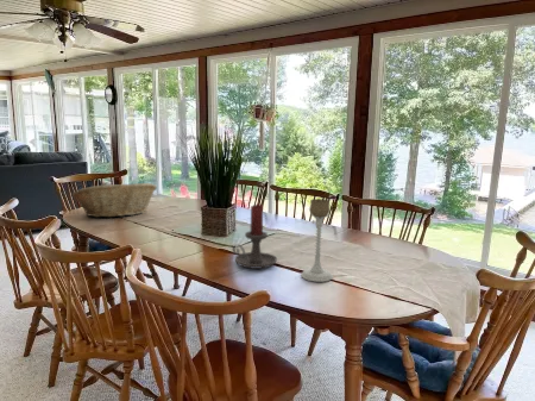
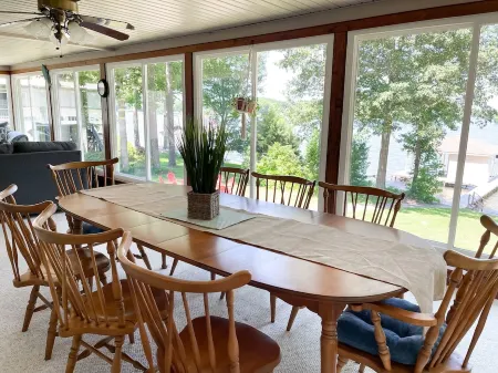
- candle holder [232,203,278,270]
- candle holder [300,198,334,283]
- fruit basket [71,182,157,218]
